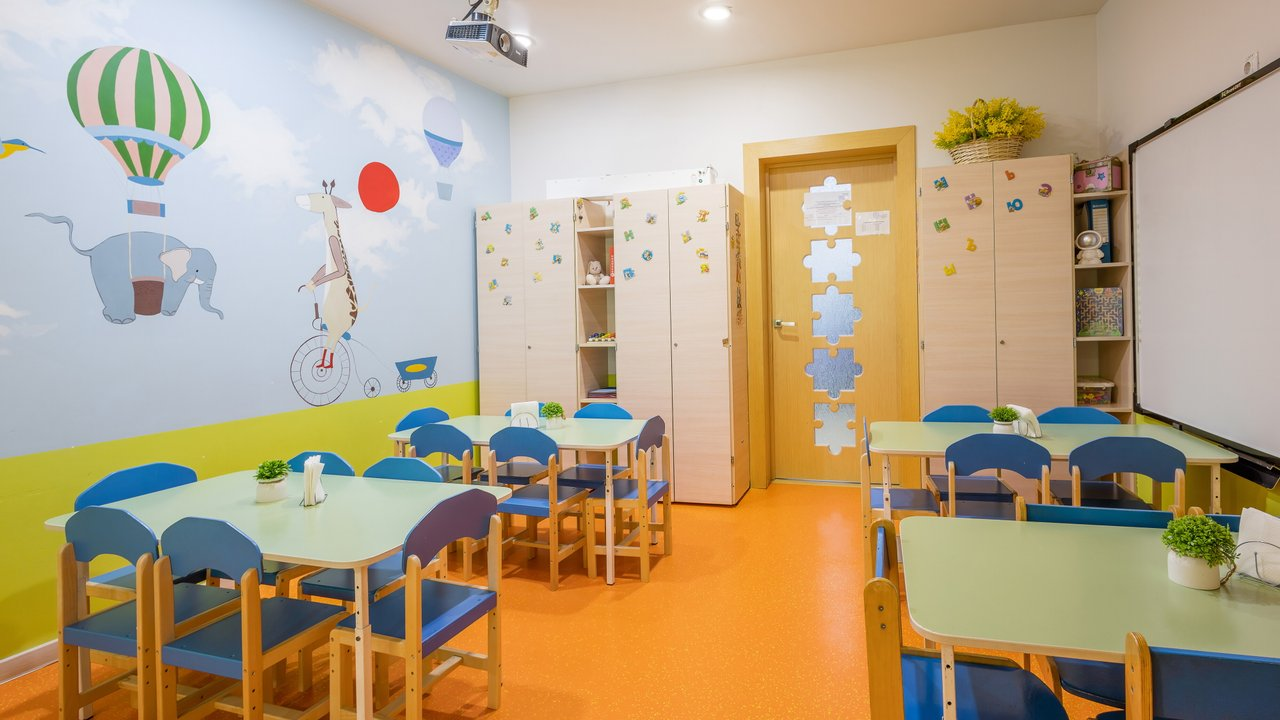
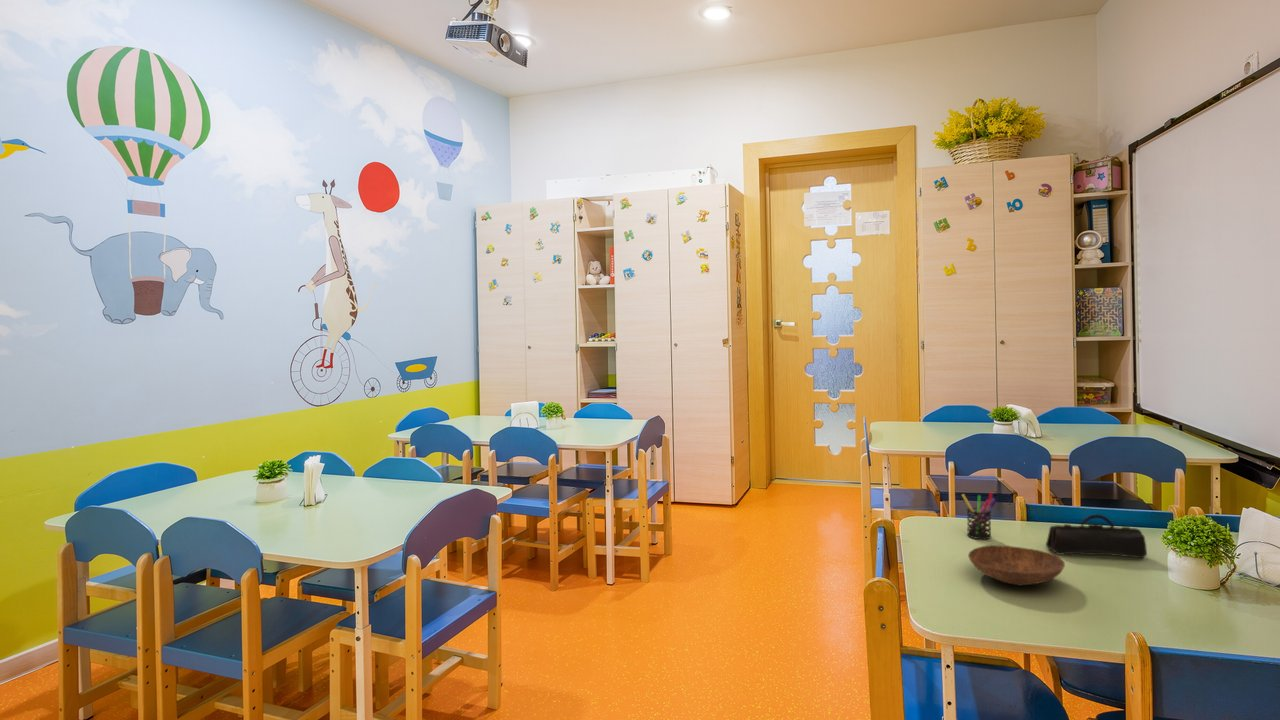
+ bowl [967,544,1066,587]
+ pencil case [1045,513,1148,560]
+ pen holder [961,491,997,540]
